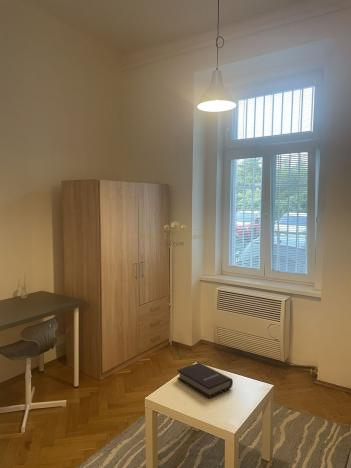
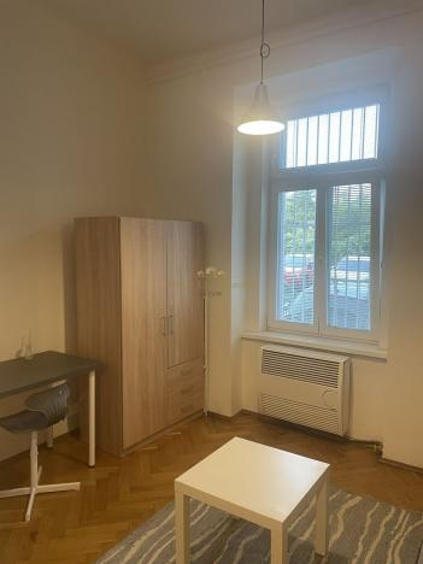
- book [177,361,234,399]
